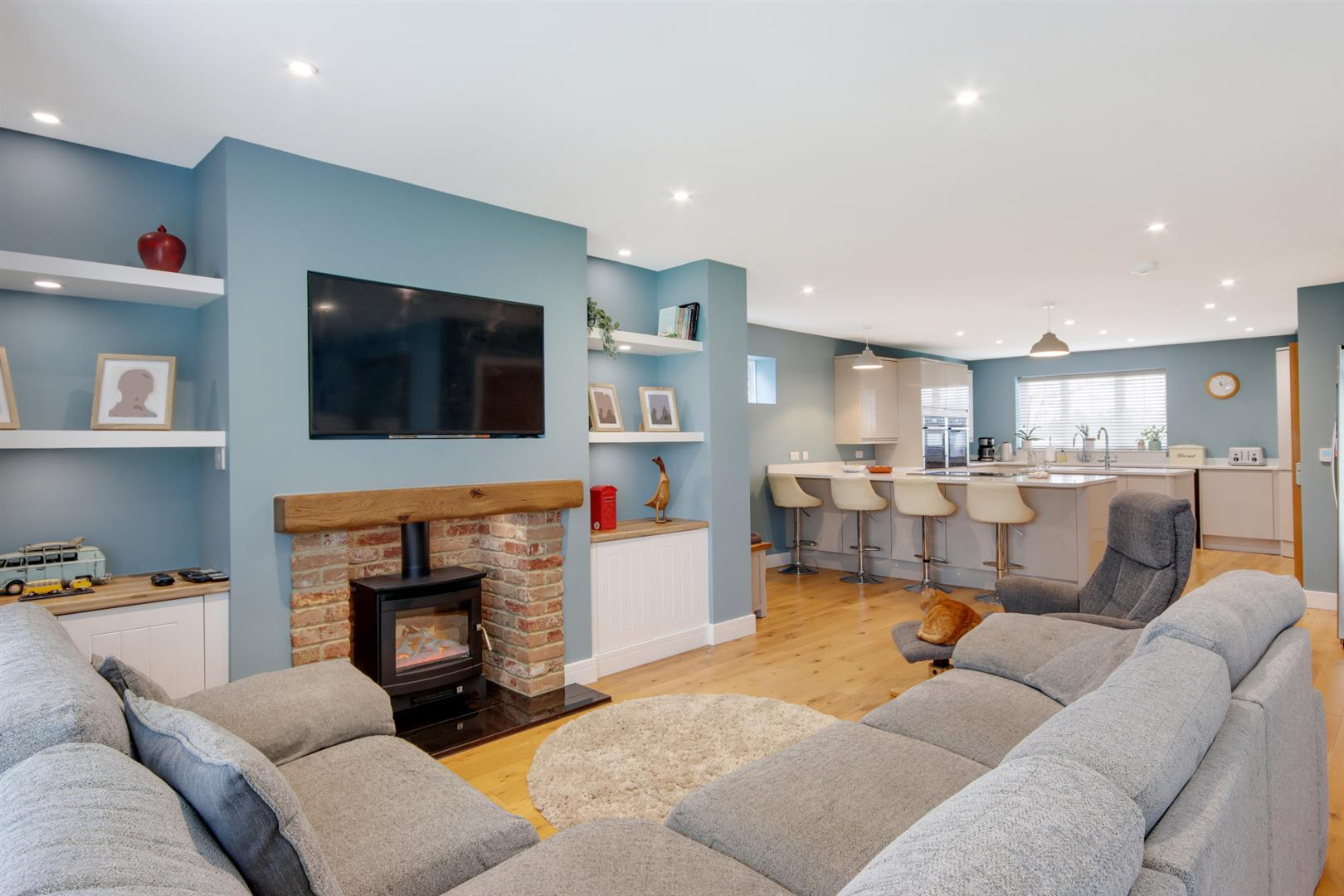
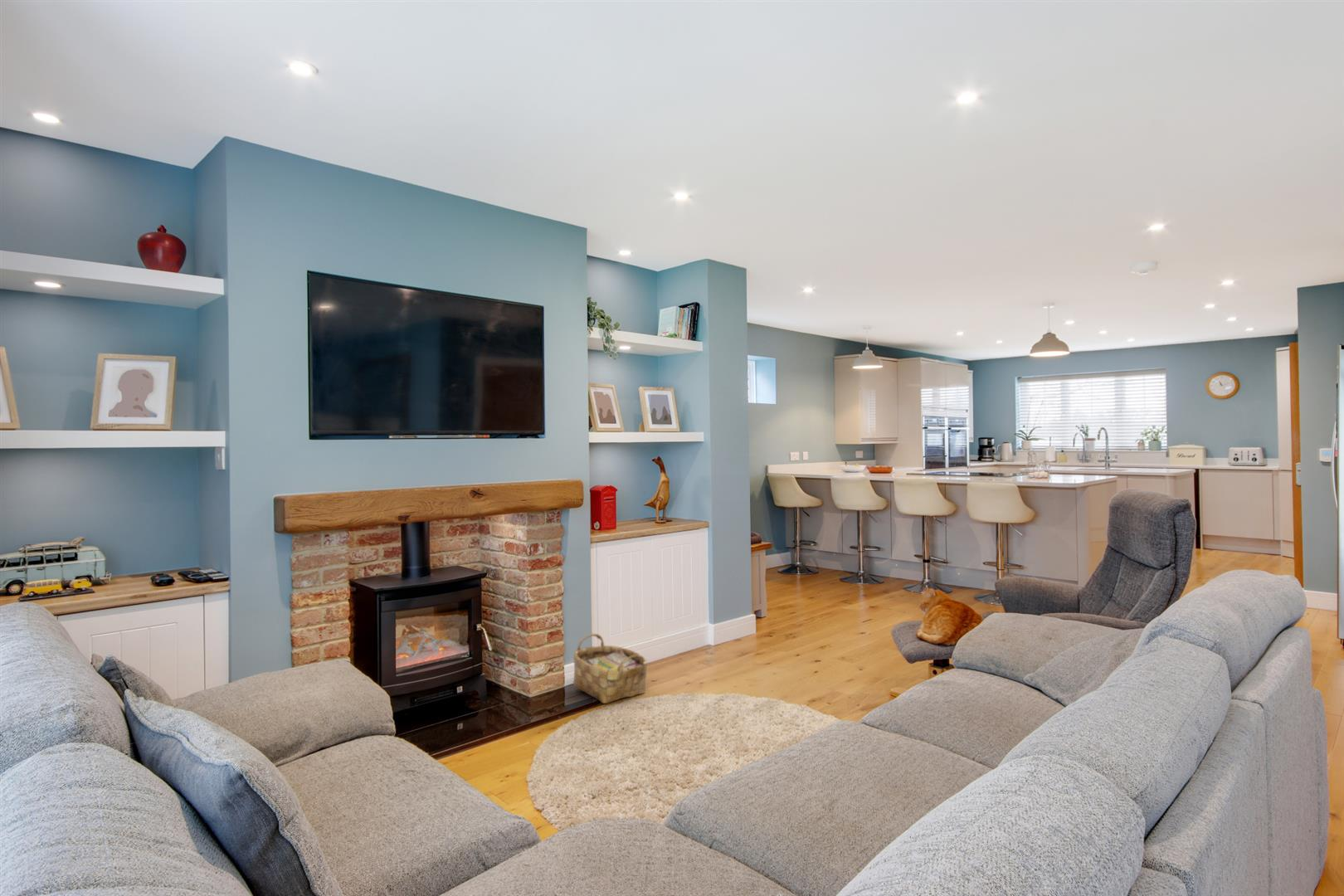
+ woven basket [572,633,648,704]
